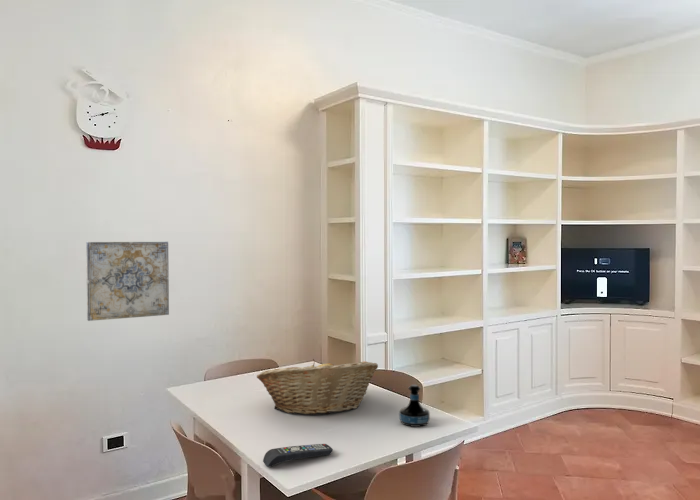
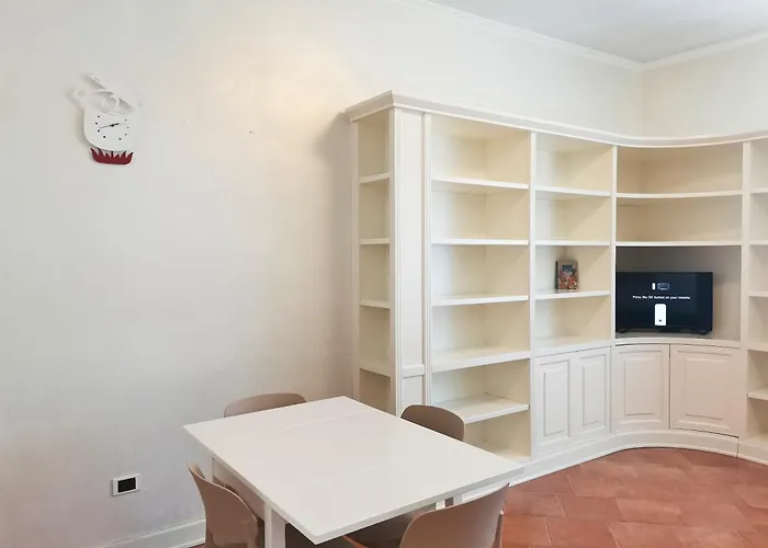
- remote control [262,443,334,468]
- wall art [85,241,170,322]
- tequila bottle [398,384,431,428]
- fruit basket [256,358,379,416]
